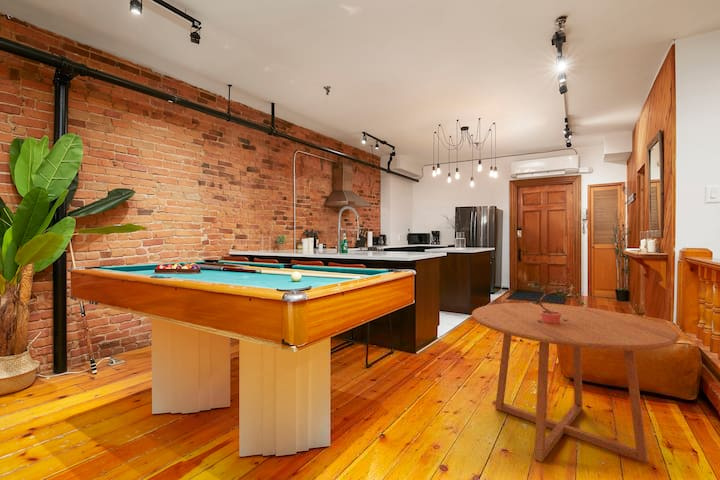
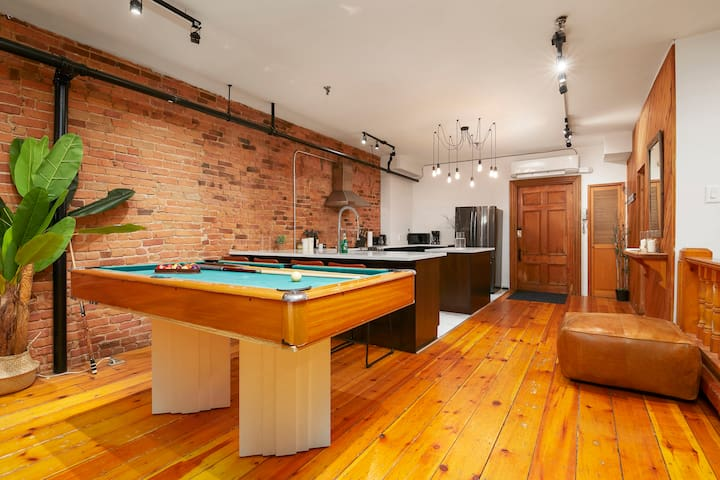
- dining table [471,302,680,464]
- potted plant [527,280,586,323]
